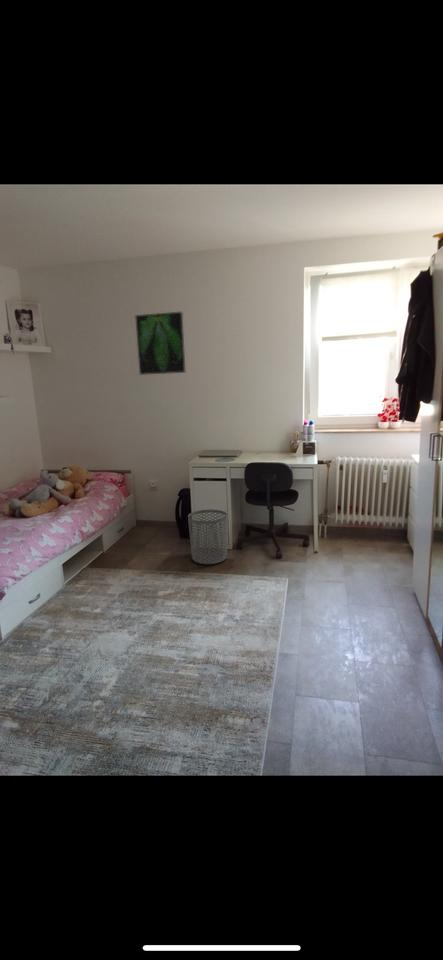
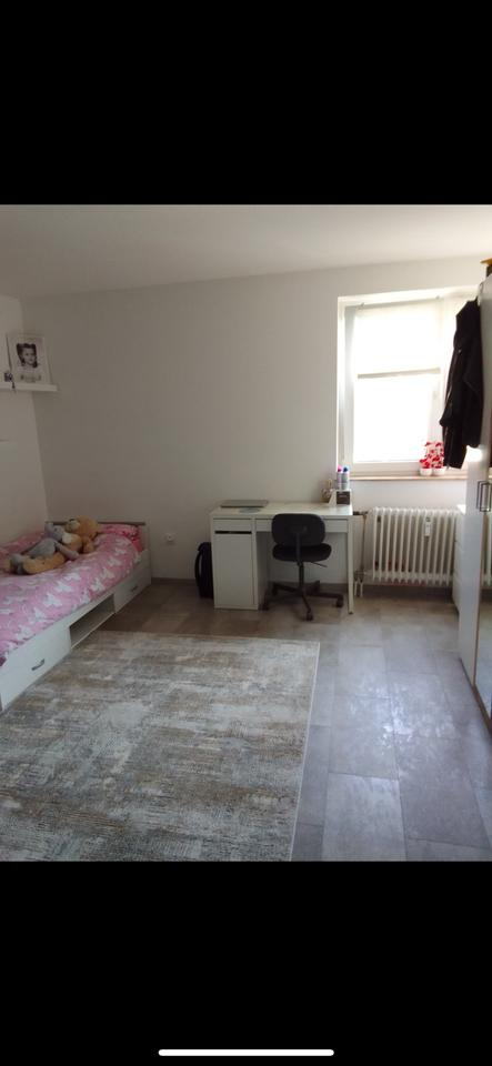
- waste bin [187,509,228,565]
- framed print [134,311,186,376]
